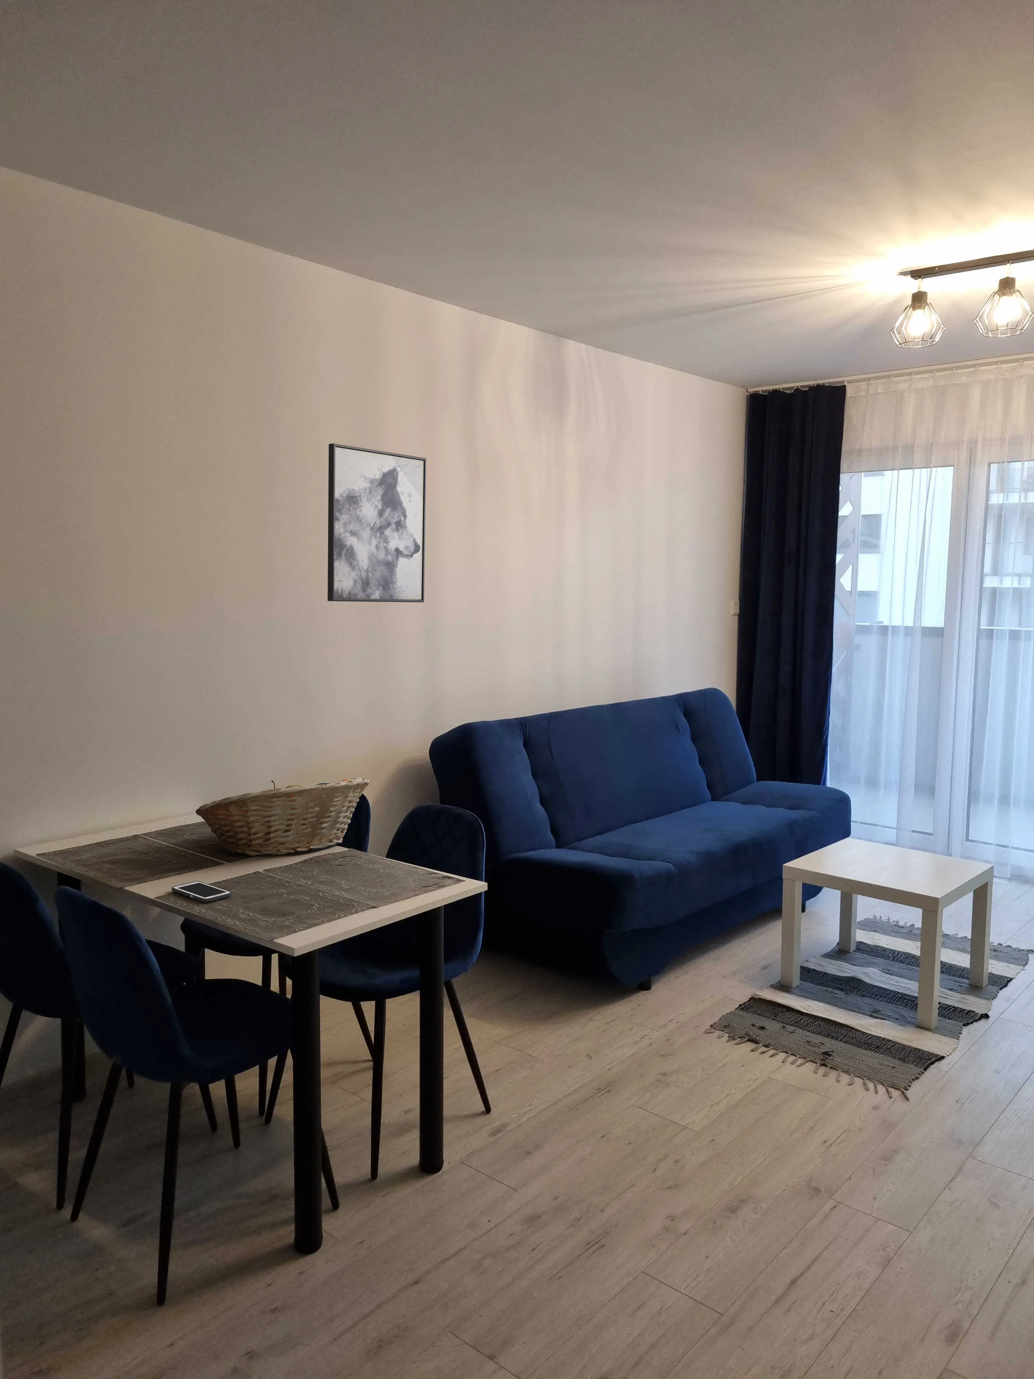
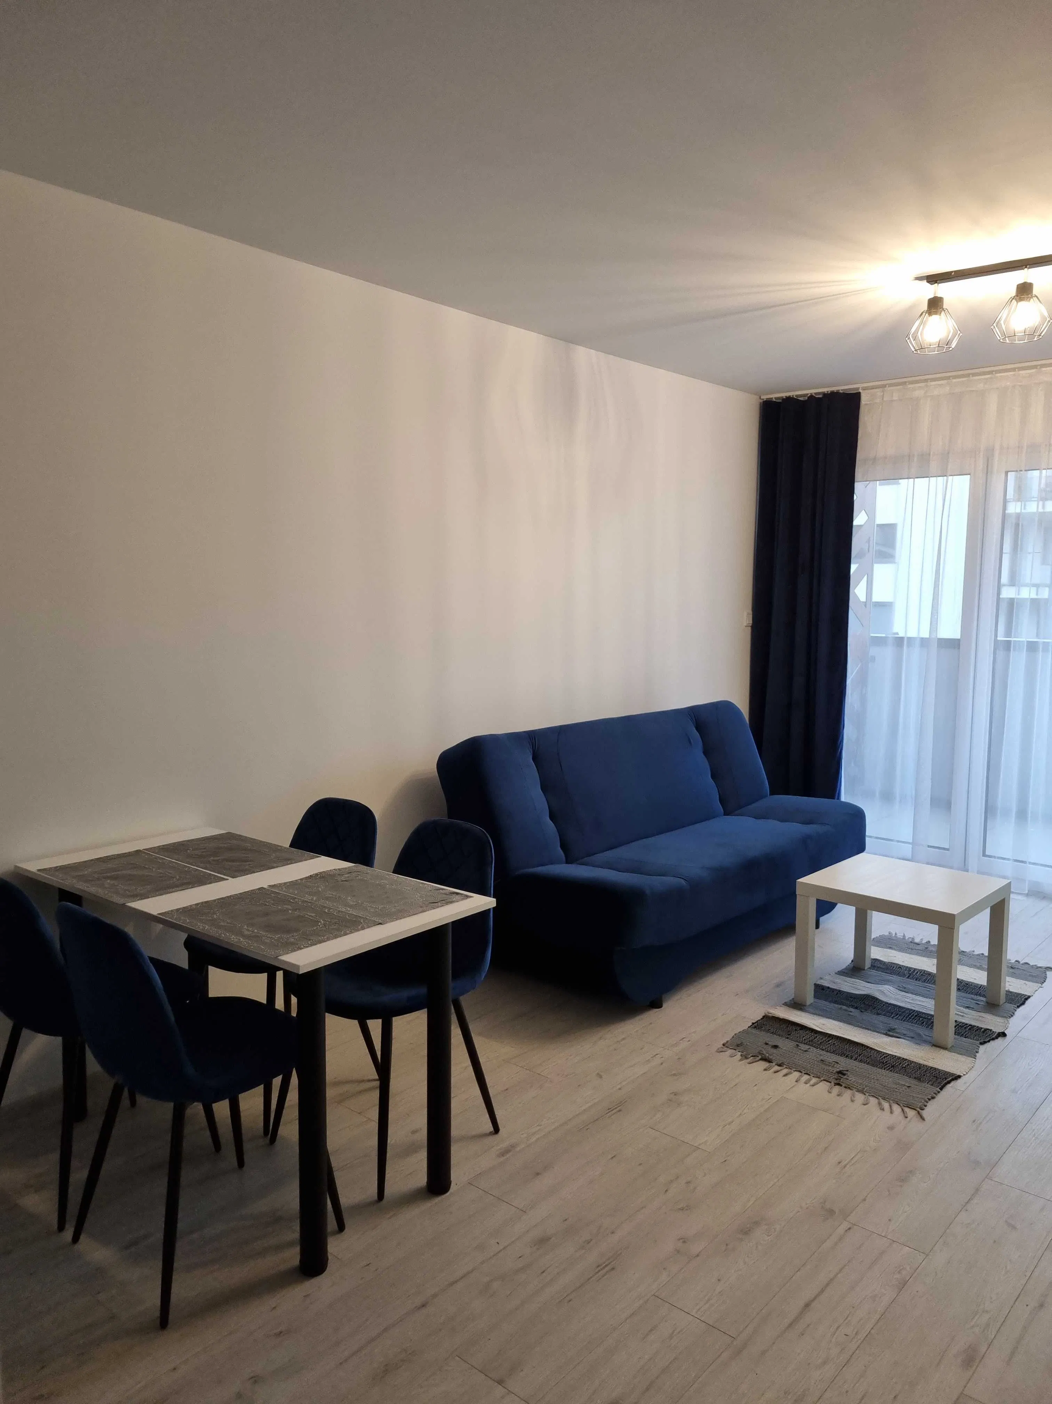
- cell phone [172,881,232,902]
- wall art [327,443,427,603]
- fruit basket [196,777,369,857]
